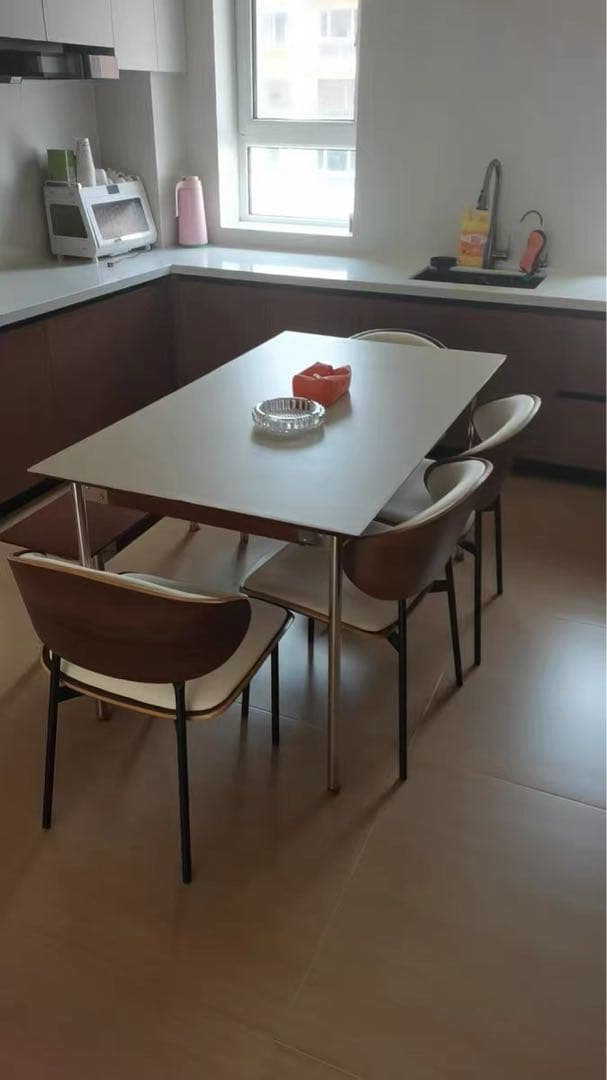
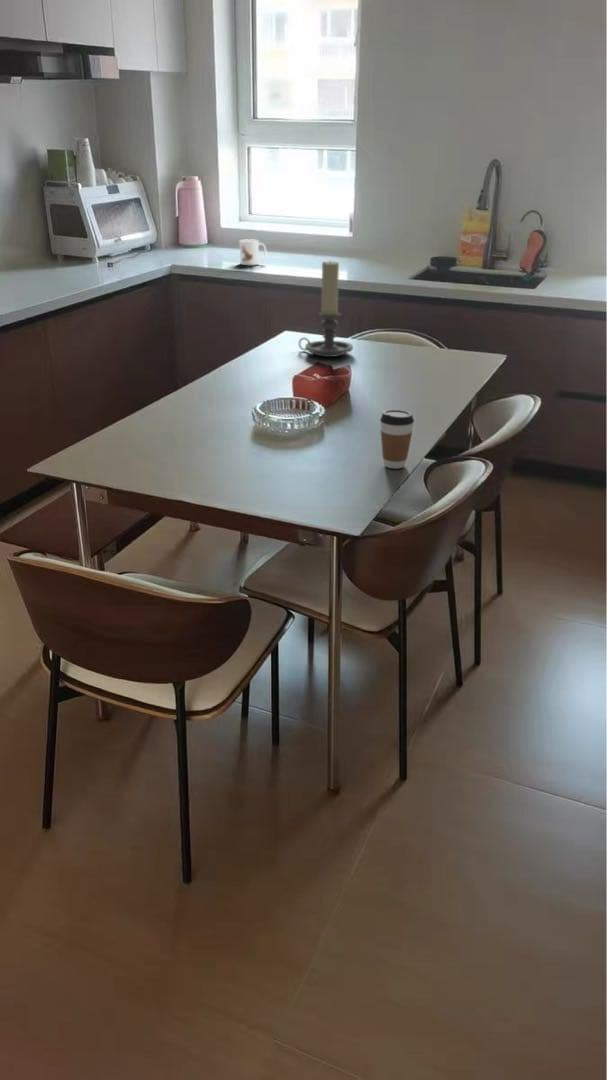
+ mug [239,238,267,266]
+ coffee cup [379,409,415,470]
+ candle holder [298,259,354,358]
